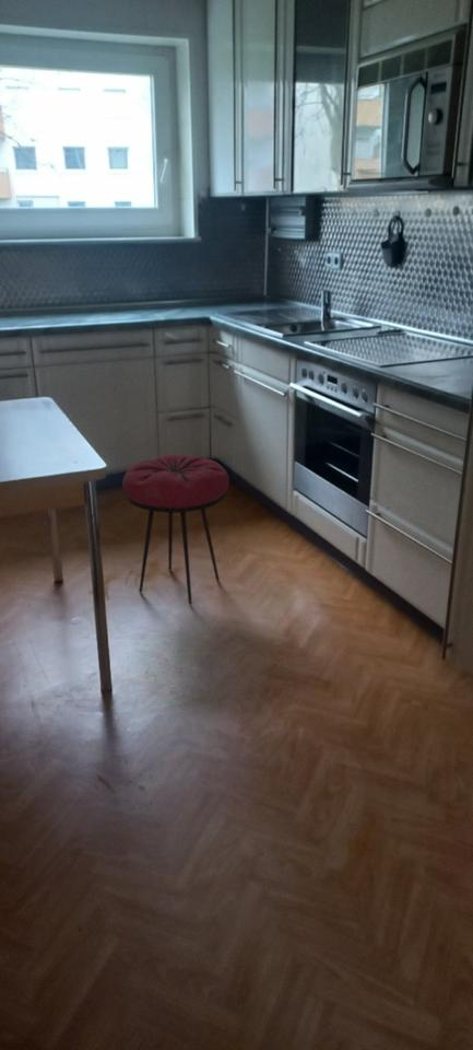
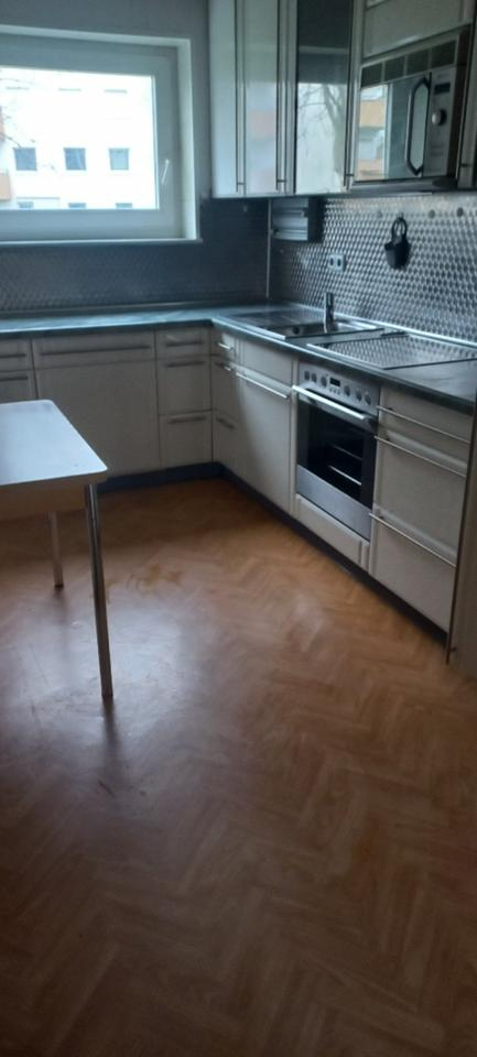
- stool [121,454,230,606]
